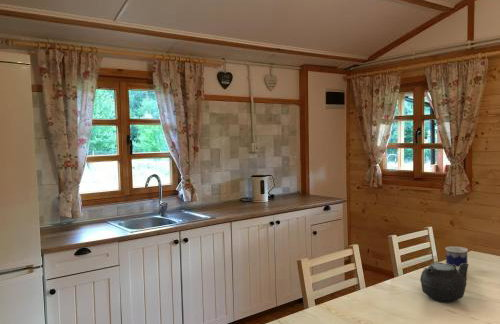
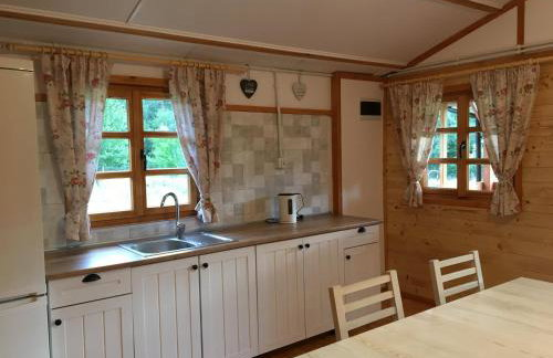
- teapot [419,261,470,303]
- cup [445,245,469,270]
